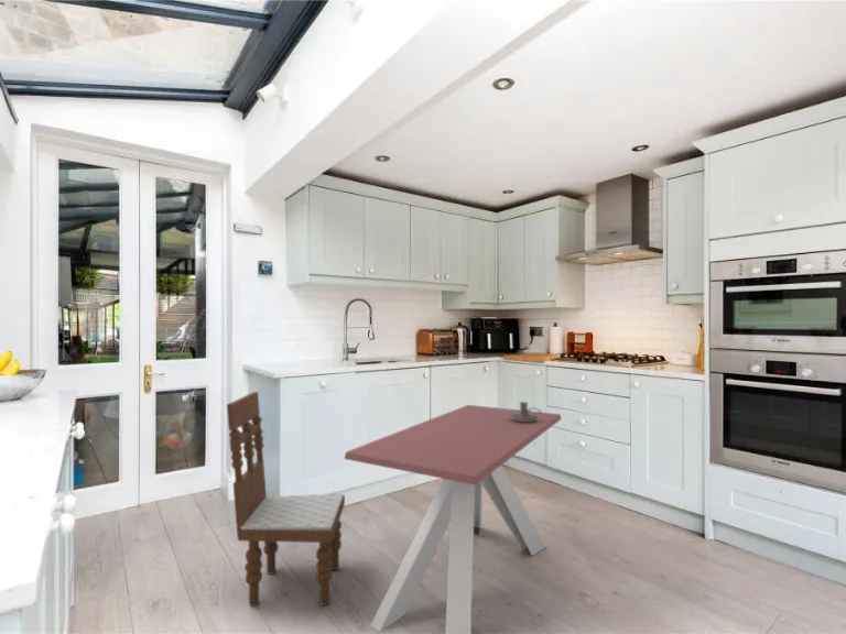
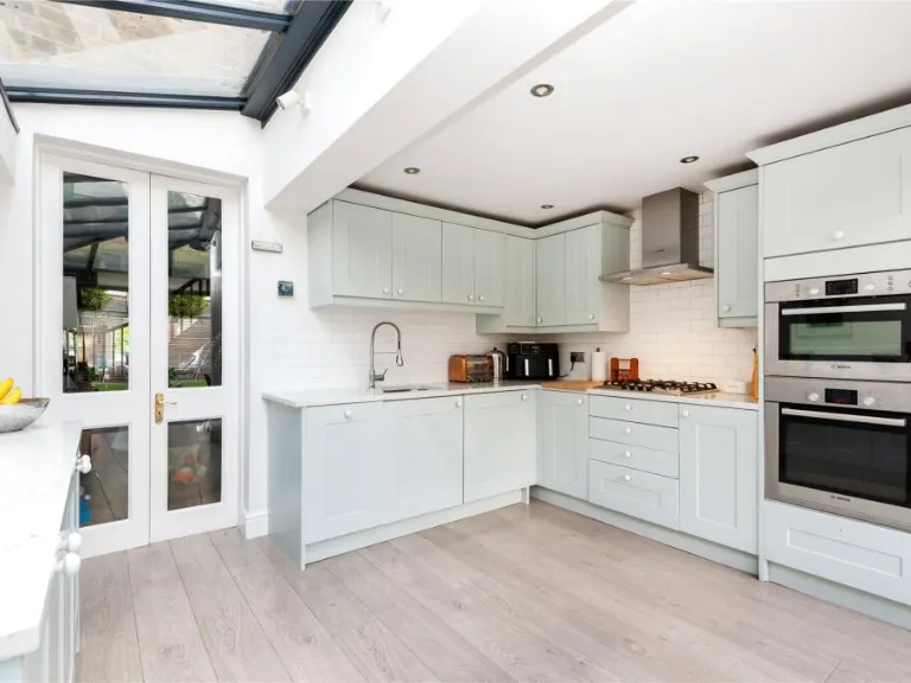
- candle holder [510,401,543,422]
- dining chair [226,391,346,608]
- dining table [343,404,563,634]
